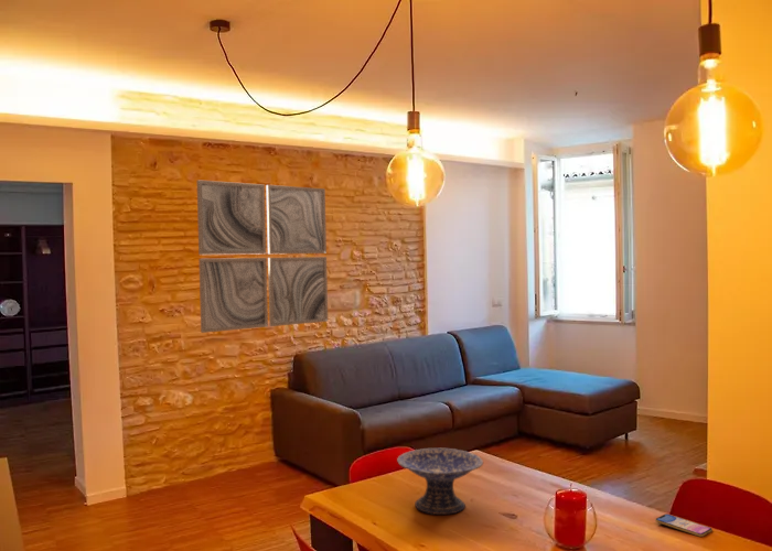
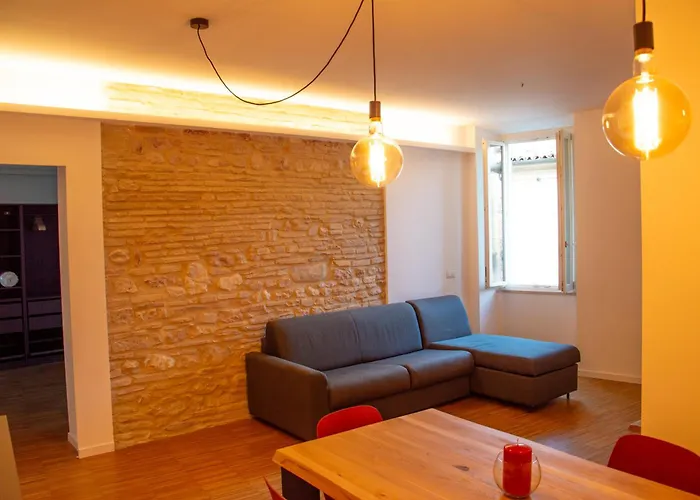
- wall art [196,180,329,334]
- decorative bowl [396,447,484,516]
- smartphone [654,514,714,538]
